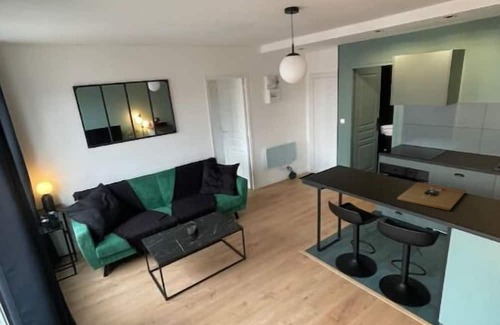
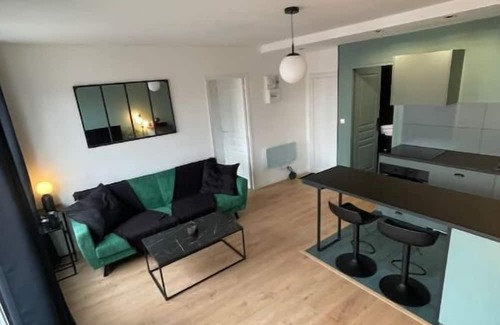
- cutting board [396,181,467,212]
